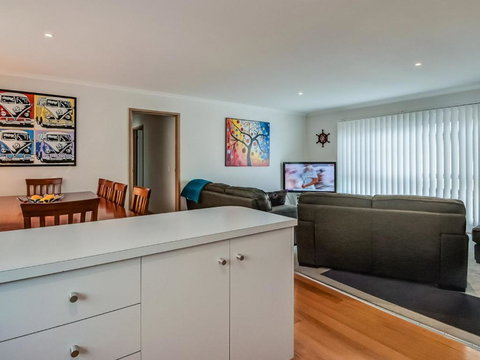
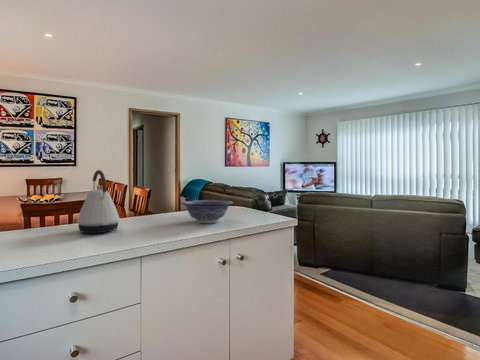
+ decorative bowl [180,199,234,224]
+ kettle [76,169,121,234]
